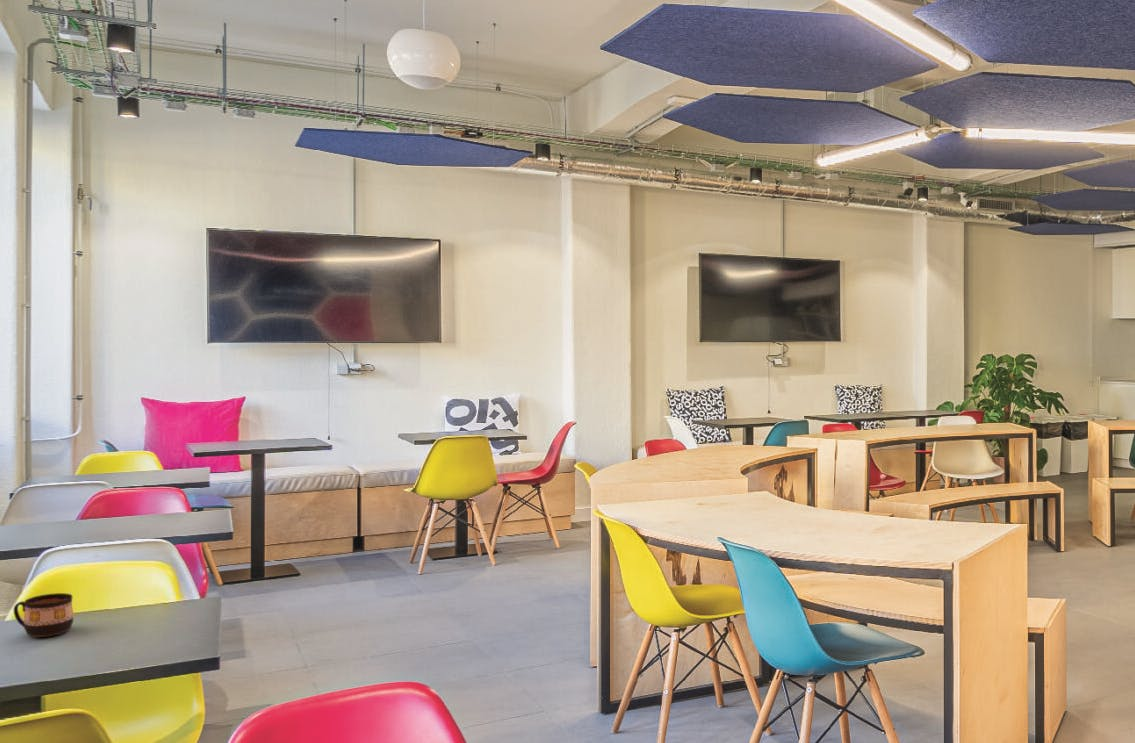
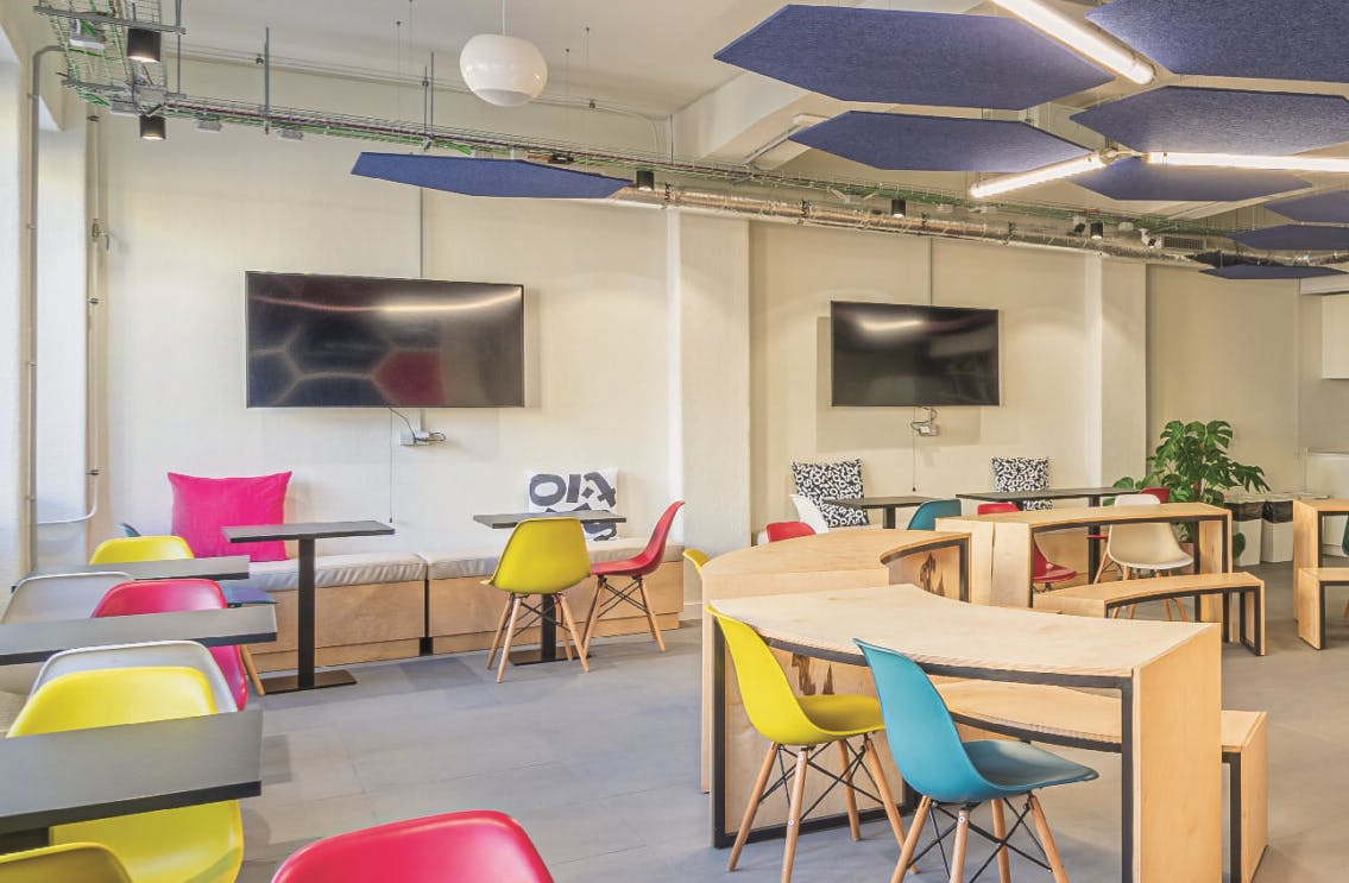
- cup [13,592,74,638]
